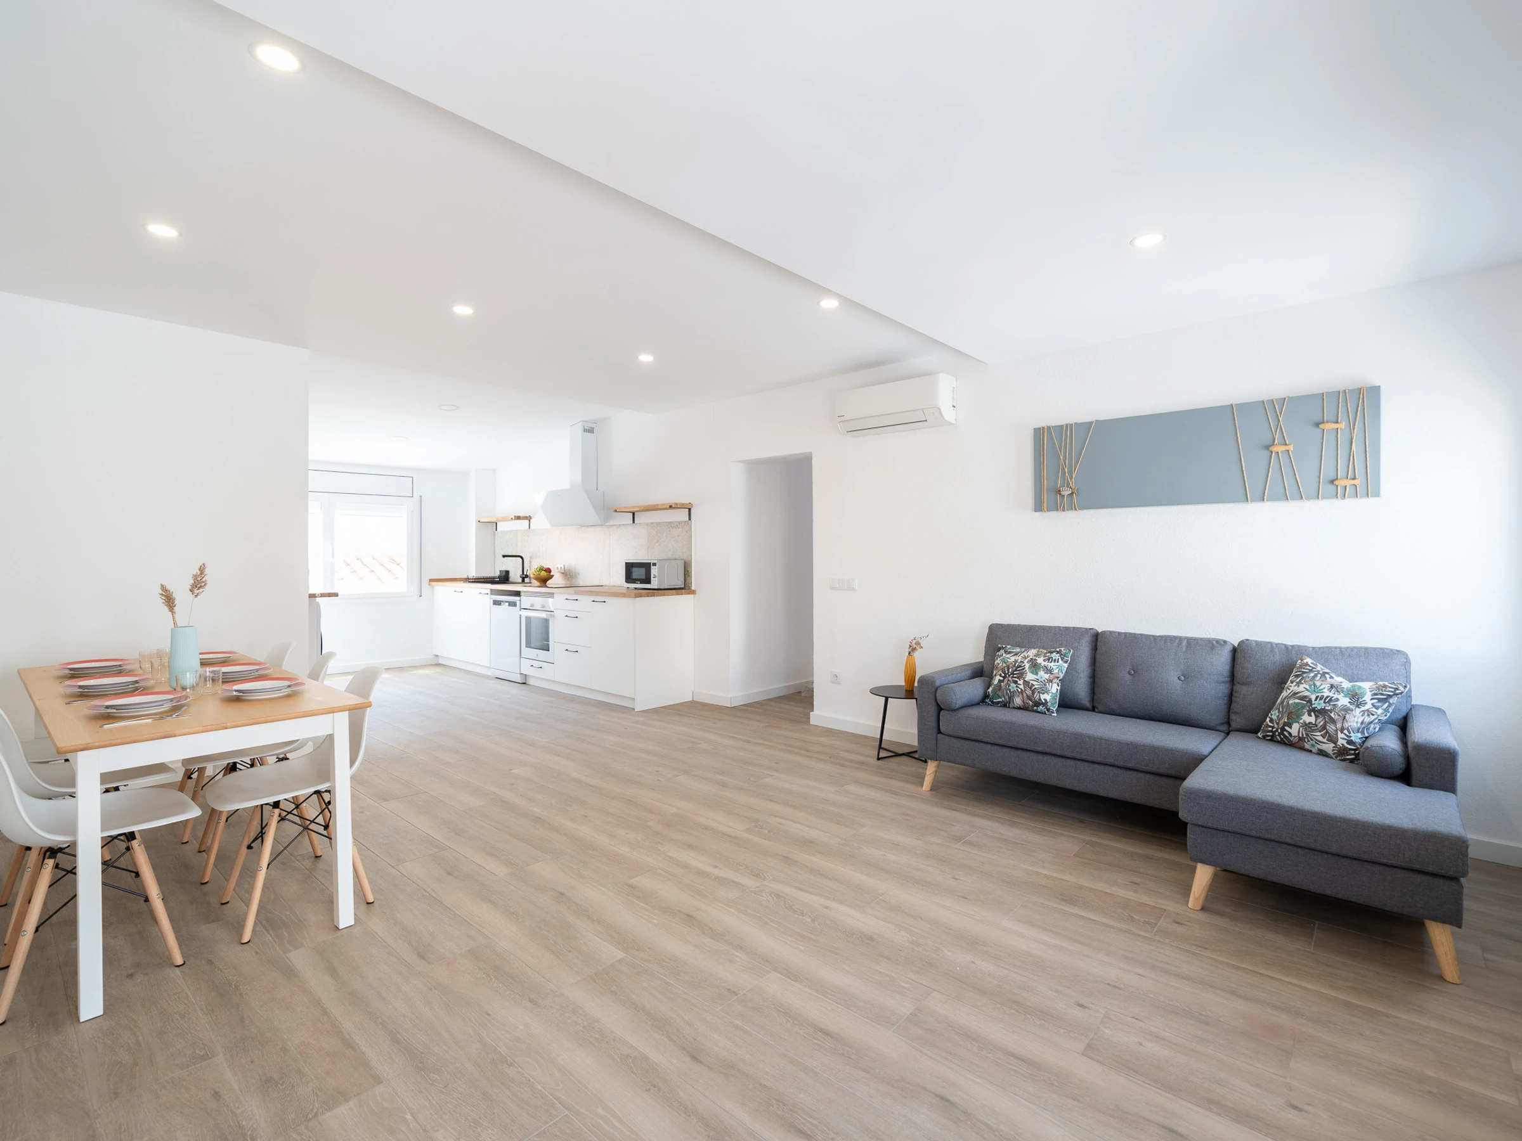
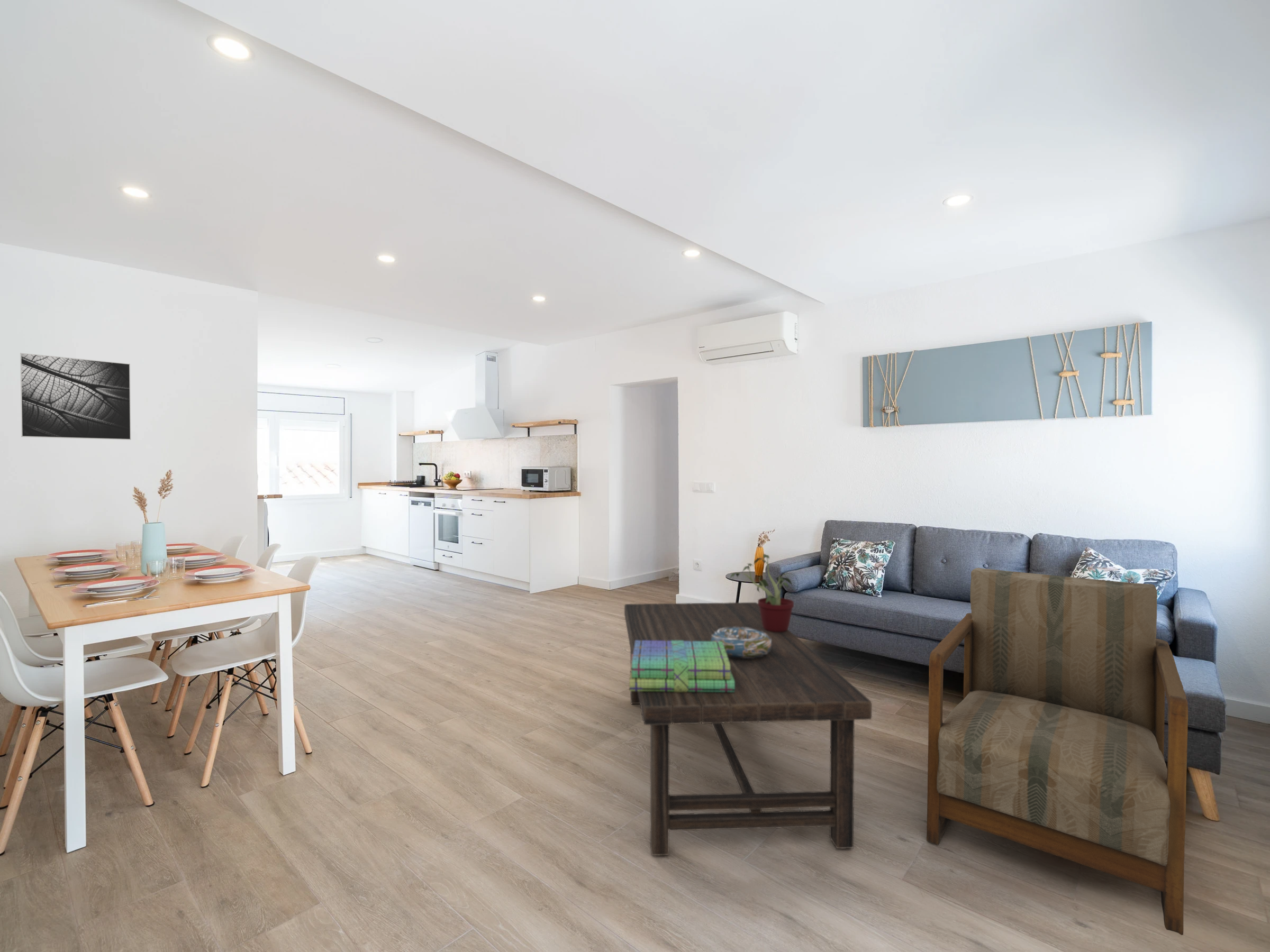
+ potted plant [727,553,794,633]
+ stack of books [629,640,734,692]
+ coffee table [624,602,873,856]
+ decorative bowl [710,627,772,658]
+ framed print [20,353,131,441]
+ armchair [926,567,1189,936]
